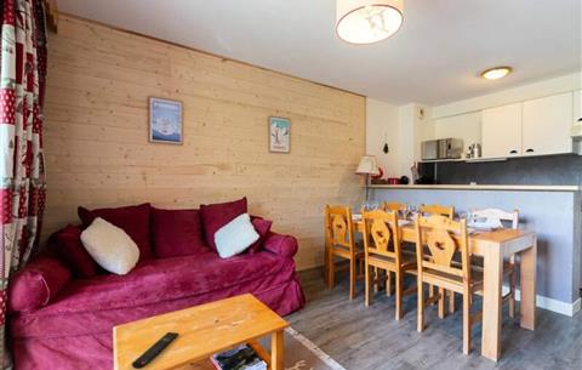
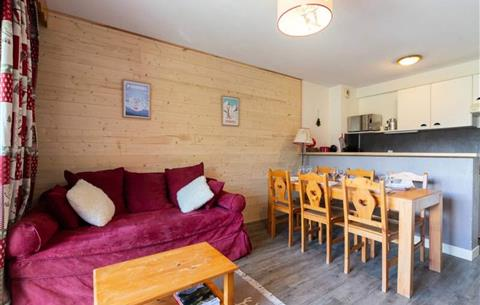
- remote control [131,331,179,370]
